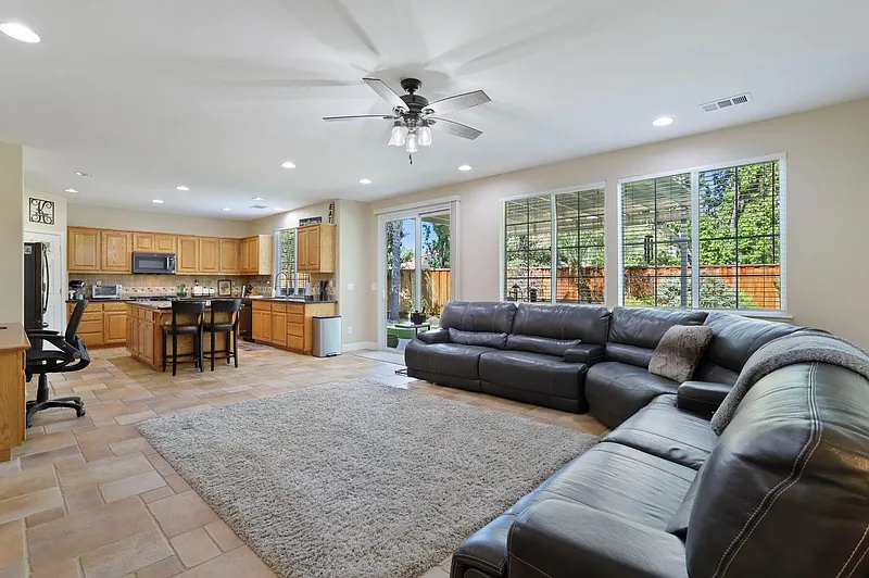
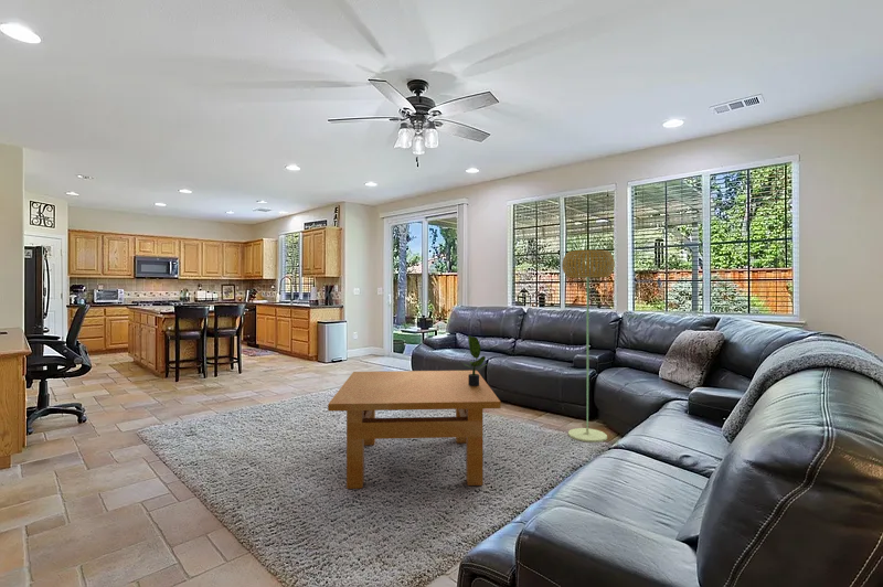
+ table [327,370,502,490]
+ potted plant [461,333,490,386]
+ floor lamp [561,249,616,444]
